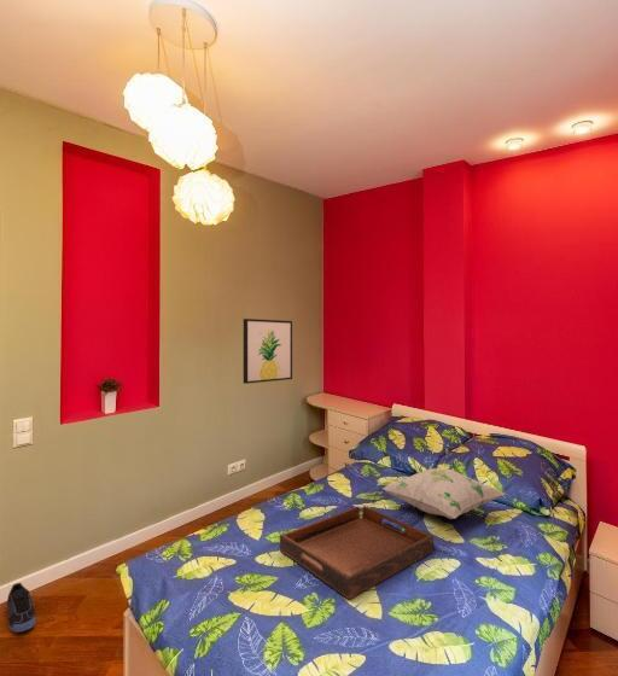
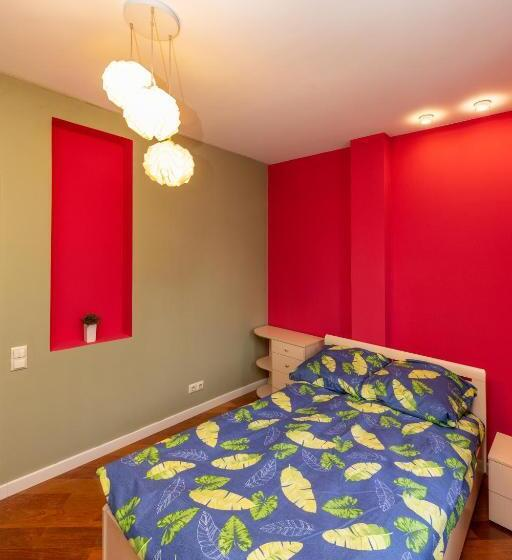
- decorative pillow [383,467,507,520]
- serving tray [279,505,435,600]
- sneaker [6,582,36,634]
- wall art [243,317,293,385]
